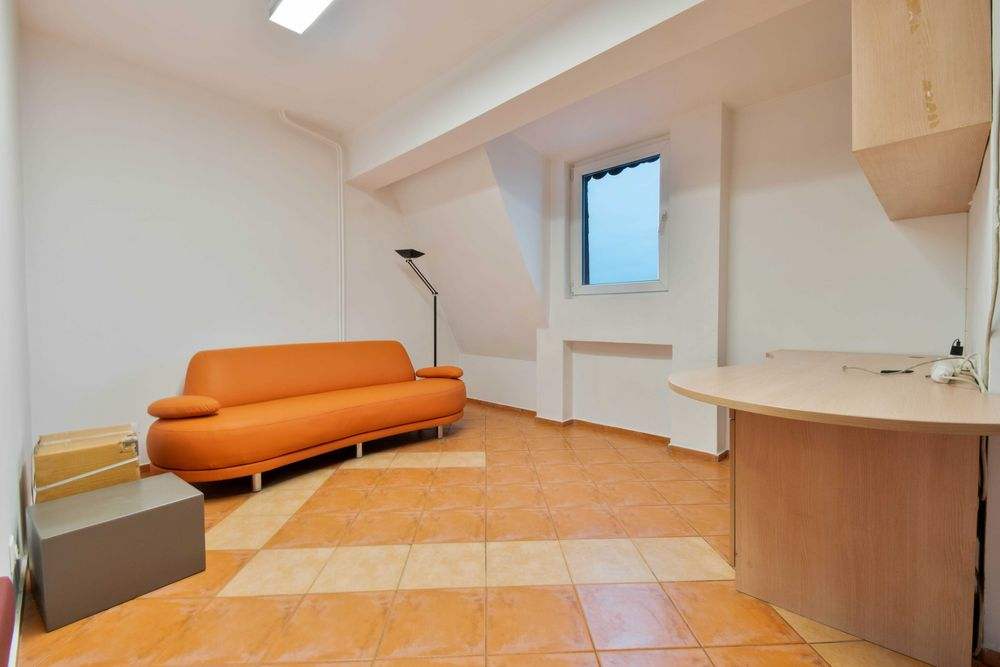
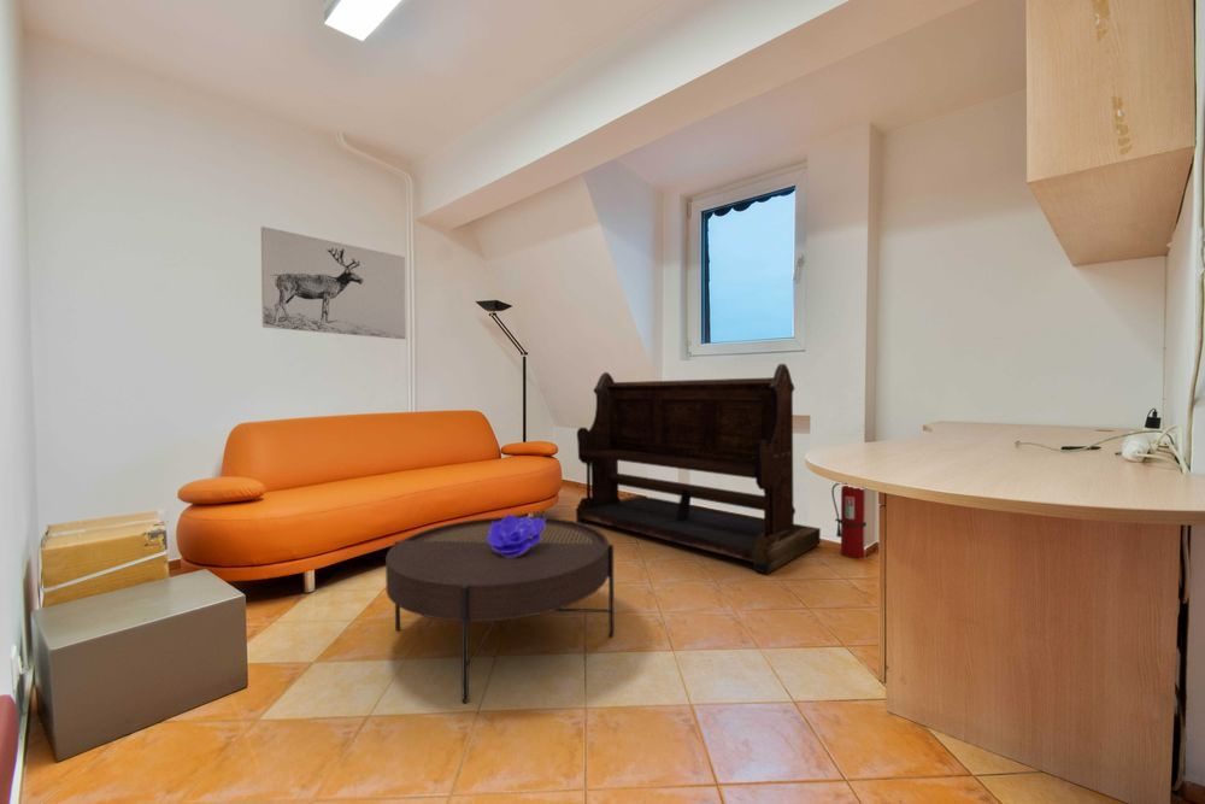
+ coffee table [384,515,615,704]
+ bench [575,363,822,575]
+ fire extinguisher [830,482,868,559]
+ decorative bowl [486,512,546,557]
+ wall art [260,225,407,340]
